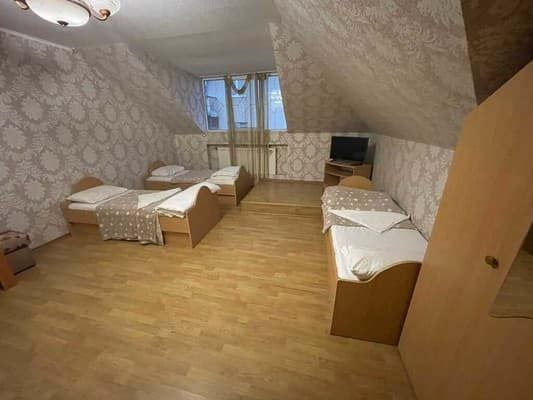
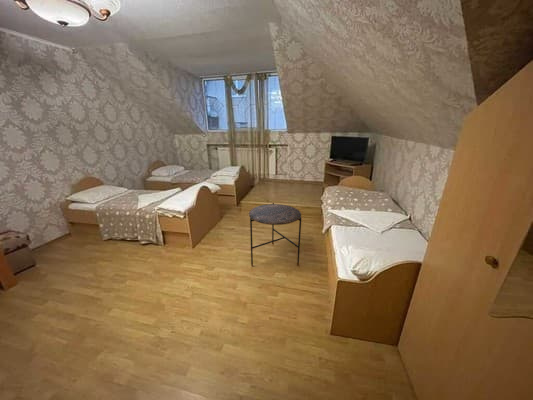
+ side table [248,202,302,267]
